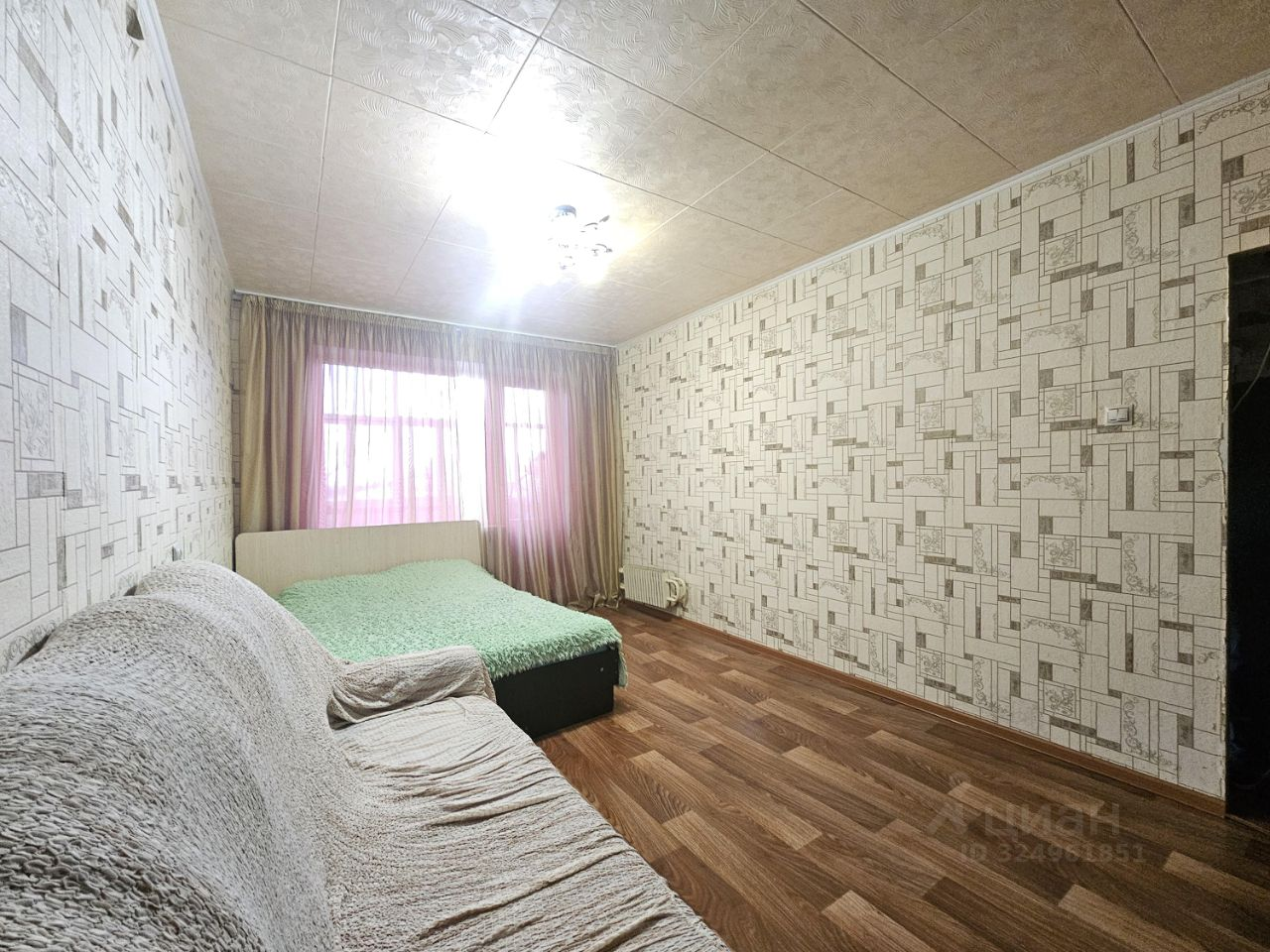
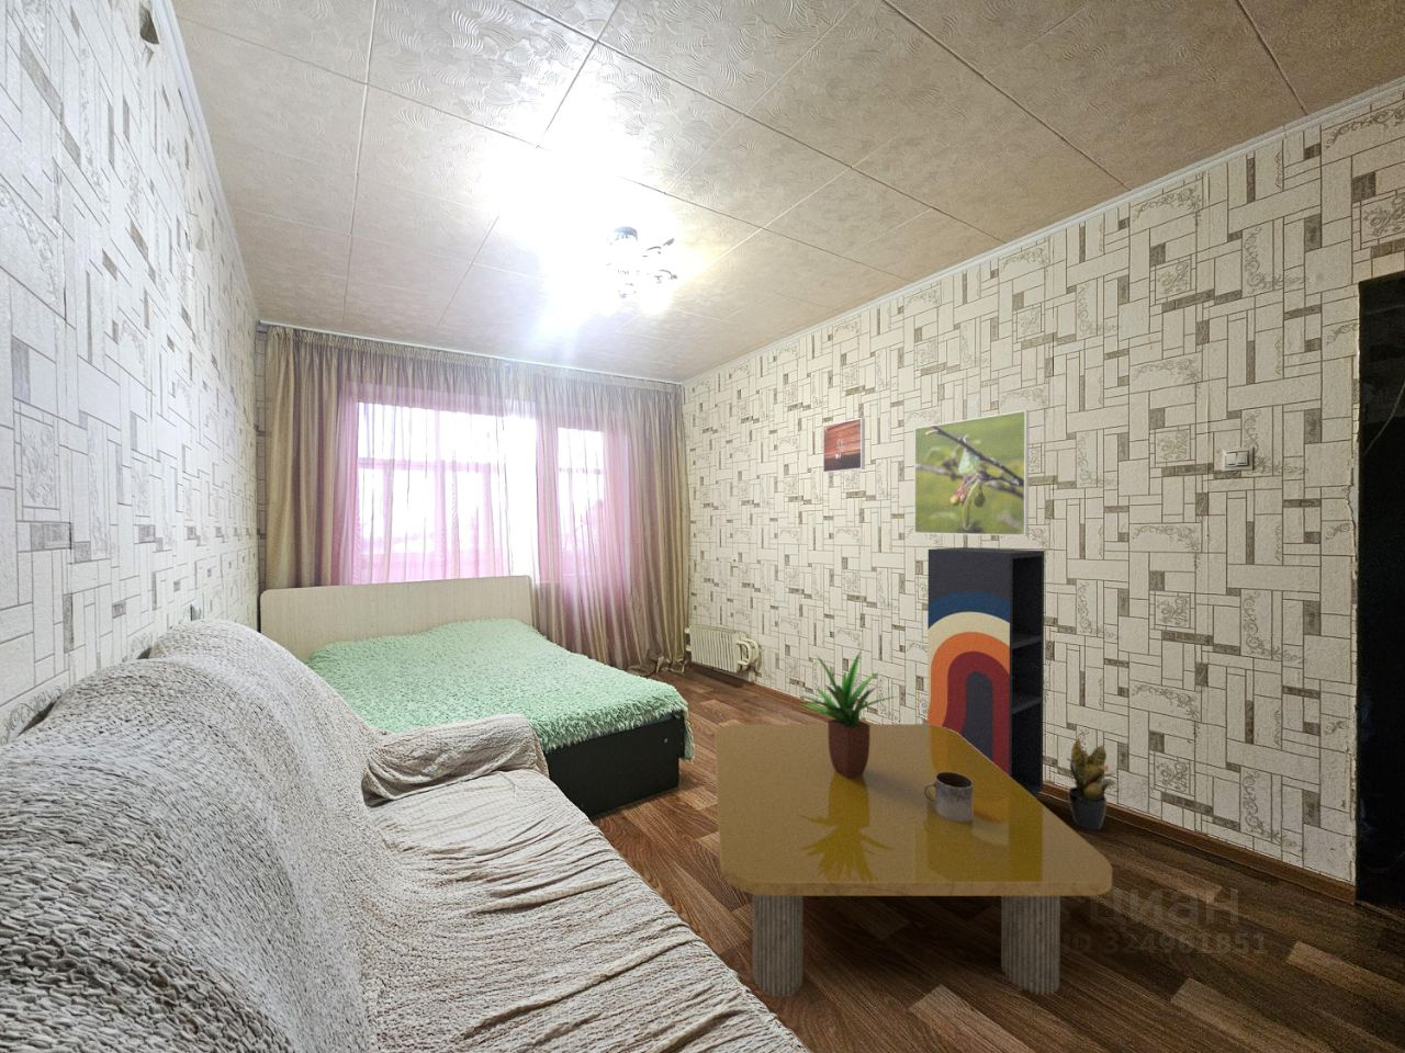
+ potted plant [798,653,898,779]
+ potted plant [1062,736,1120,832]
+ mug [923,772,972,822]
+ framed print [822,417,866,473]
+ shelving unit [926,546,1045,800]
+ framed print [914,409,1030,536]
+ coffee table [714,723,1113,998]
